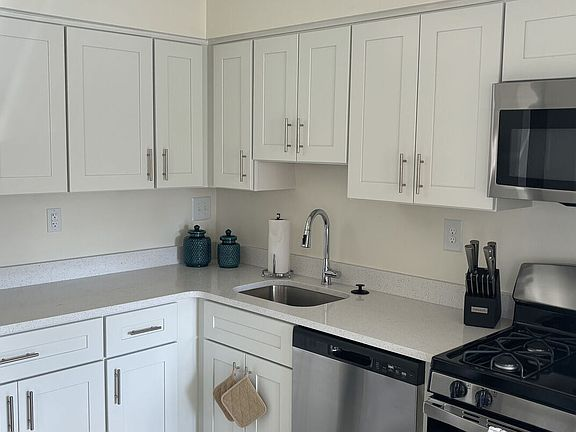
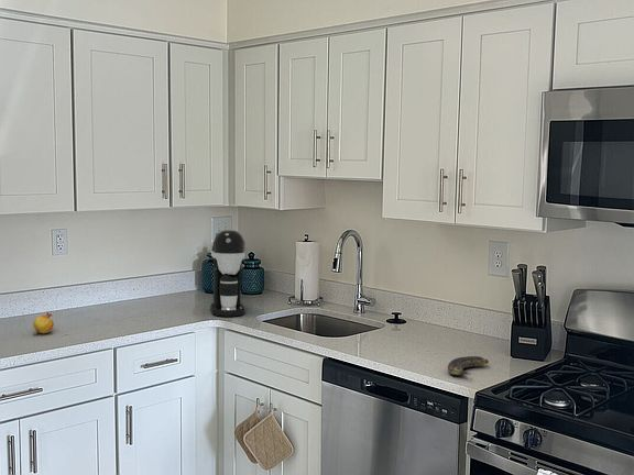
+ coffee maker [209,229,247,318]
+ fruit [32,311,55,336]
+ banana [447,355,490,376]
